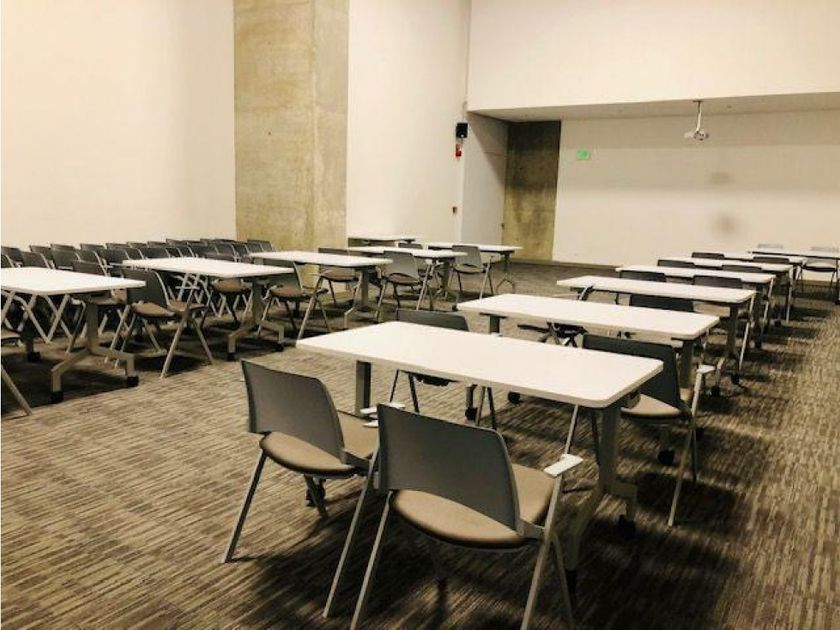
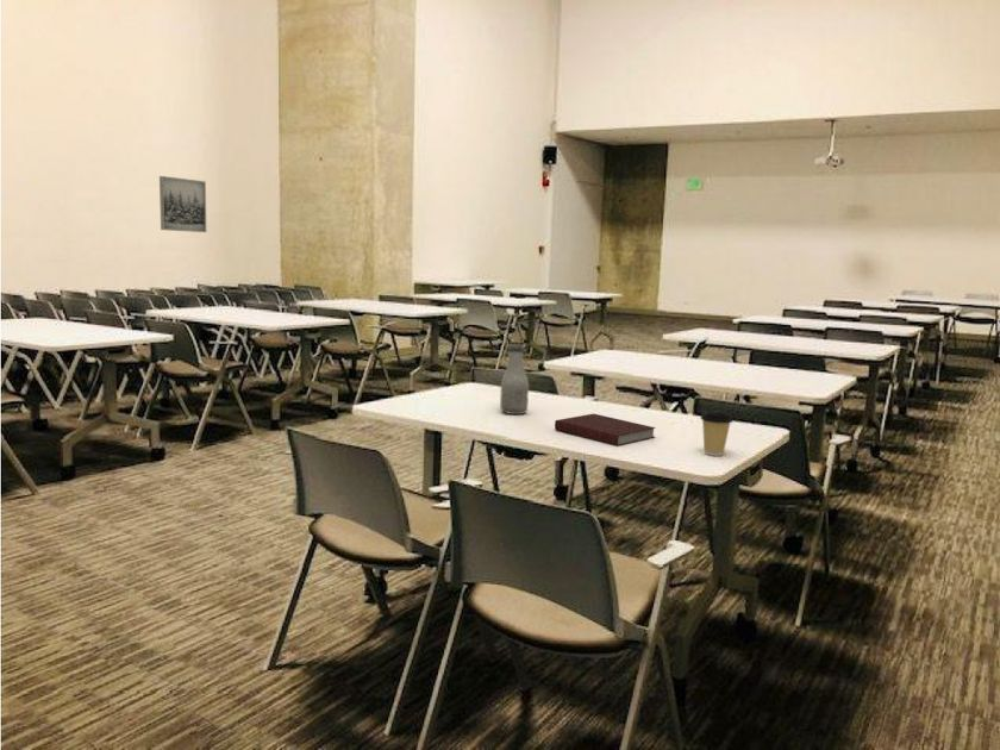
+ coffee cup [699,411,735,457]
+ notebook [554,413,657,446]
+ bottle [499,343,530,415]
+ wall art [158,175,207,233]
